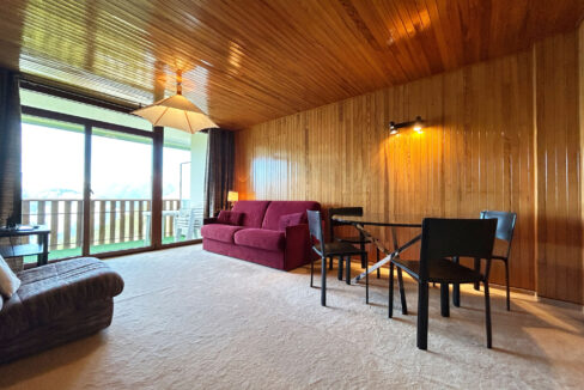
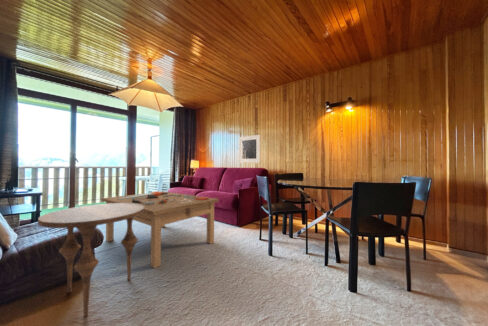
+ coffee table [100,190,220,269]
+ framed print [238,134,261,164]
+ side table [37,203,144,318]
